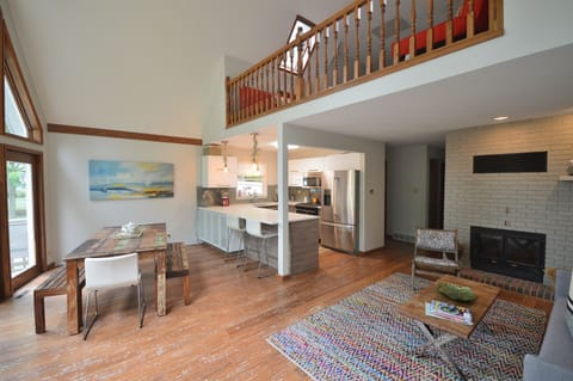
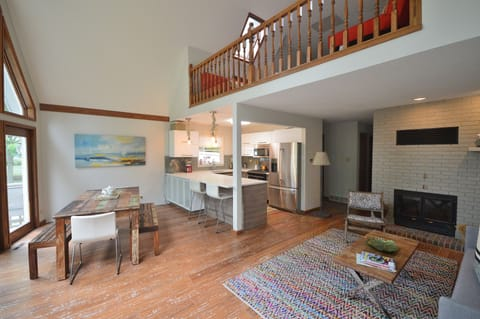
+ floor lamp [311,151,331,218]
